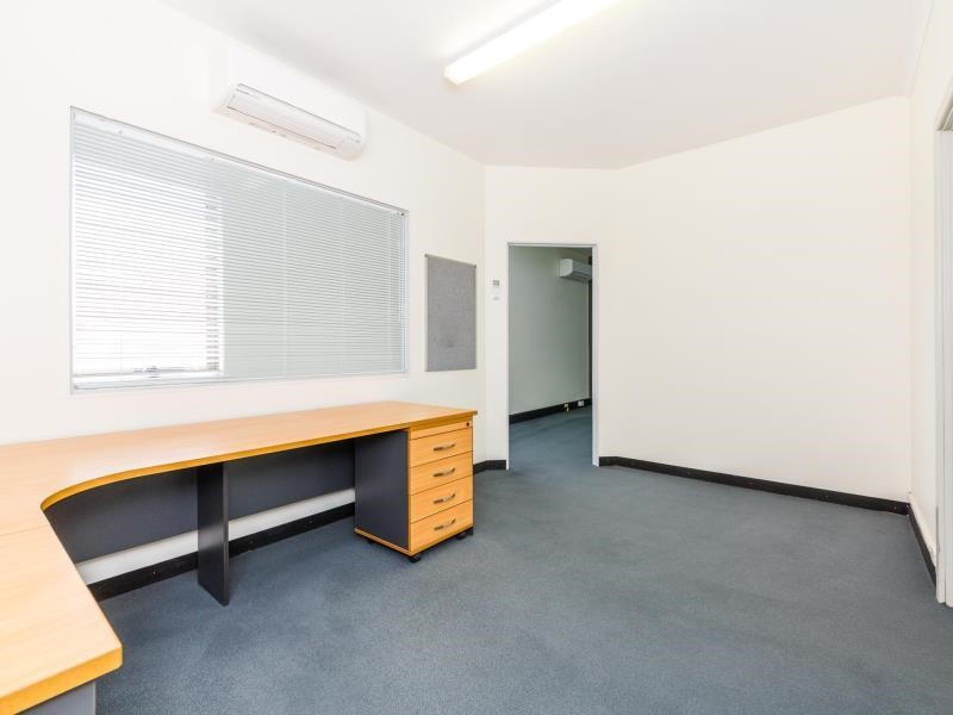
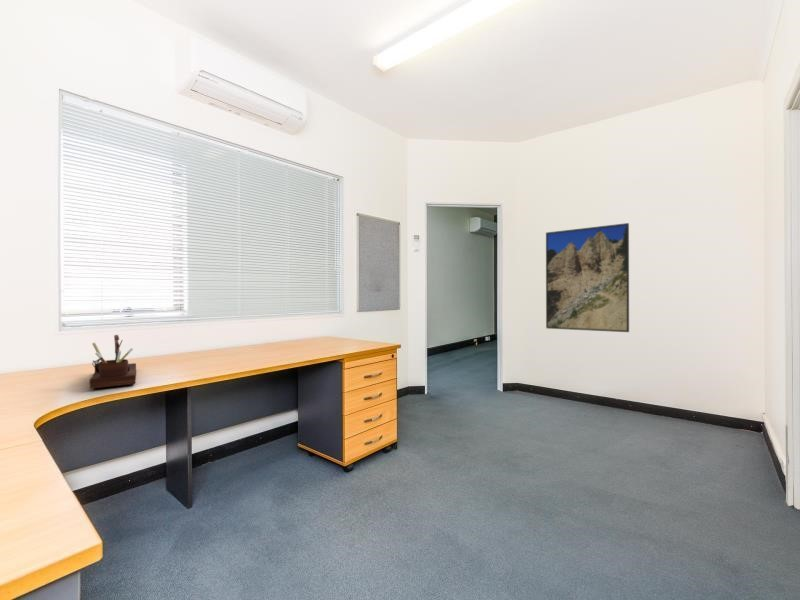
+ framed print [545,222,630,333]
+ desk organizer [89,334,137,390]
